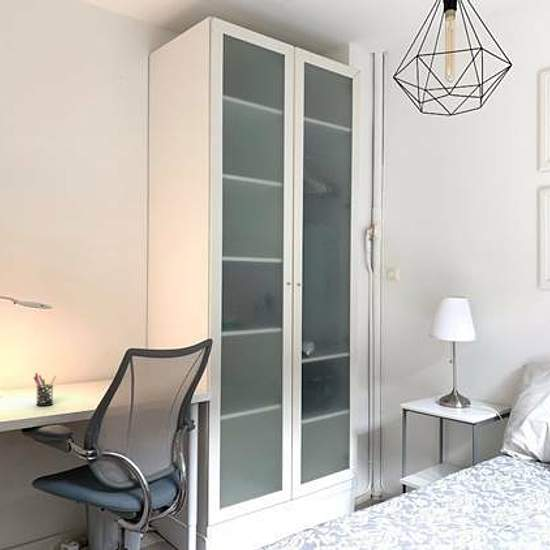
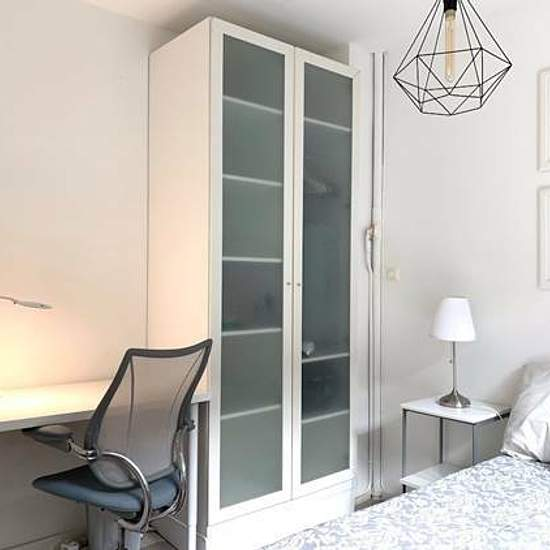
- pen holder [33,372,57,407]
